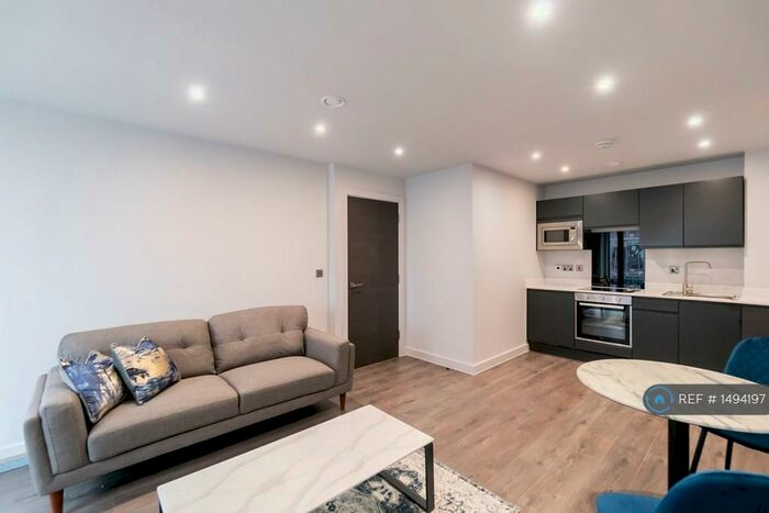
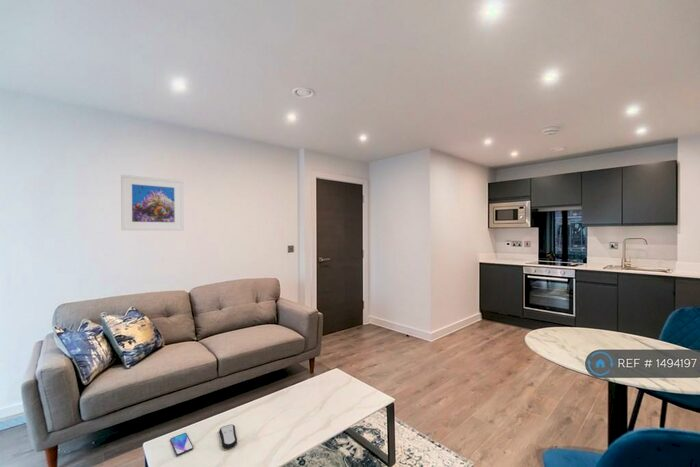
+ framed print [120,174,185,231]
+ remote control [218,423,238,449]
+ smartphone [169,432,194,456]
